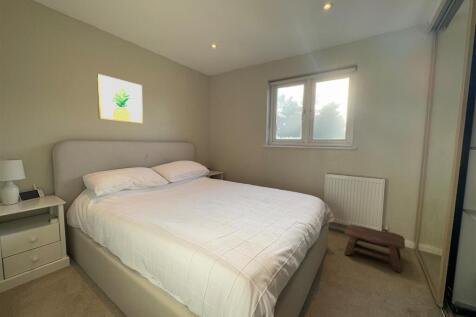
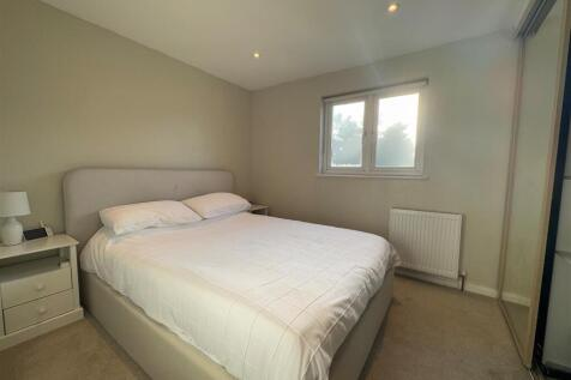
- wall art [96,73,144,124]
- stool [344,223,406,273]
